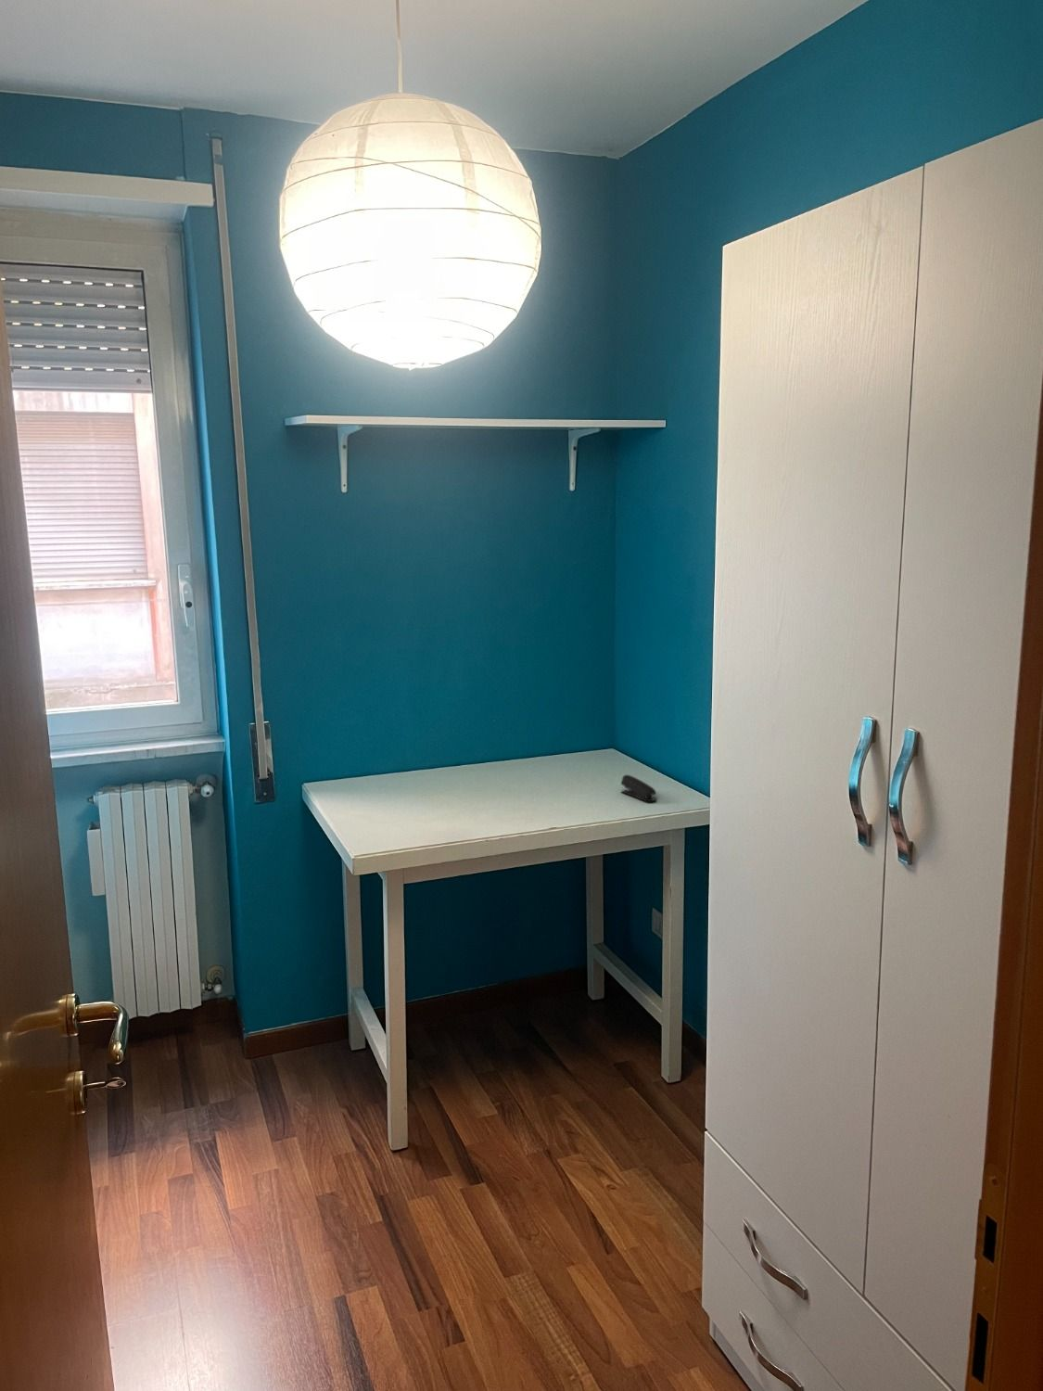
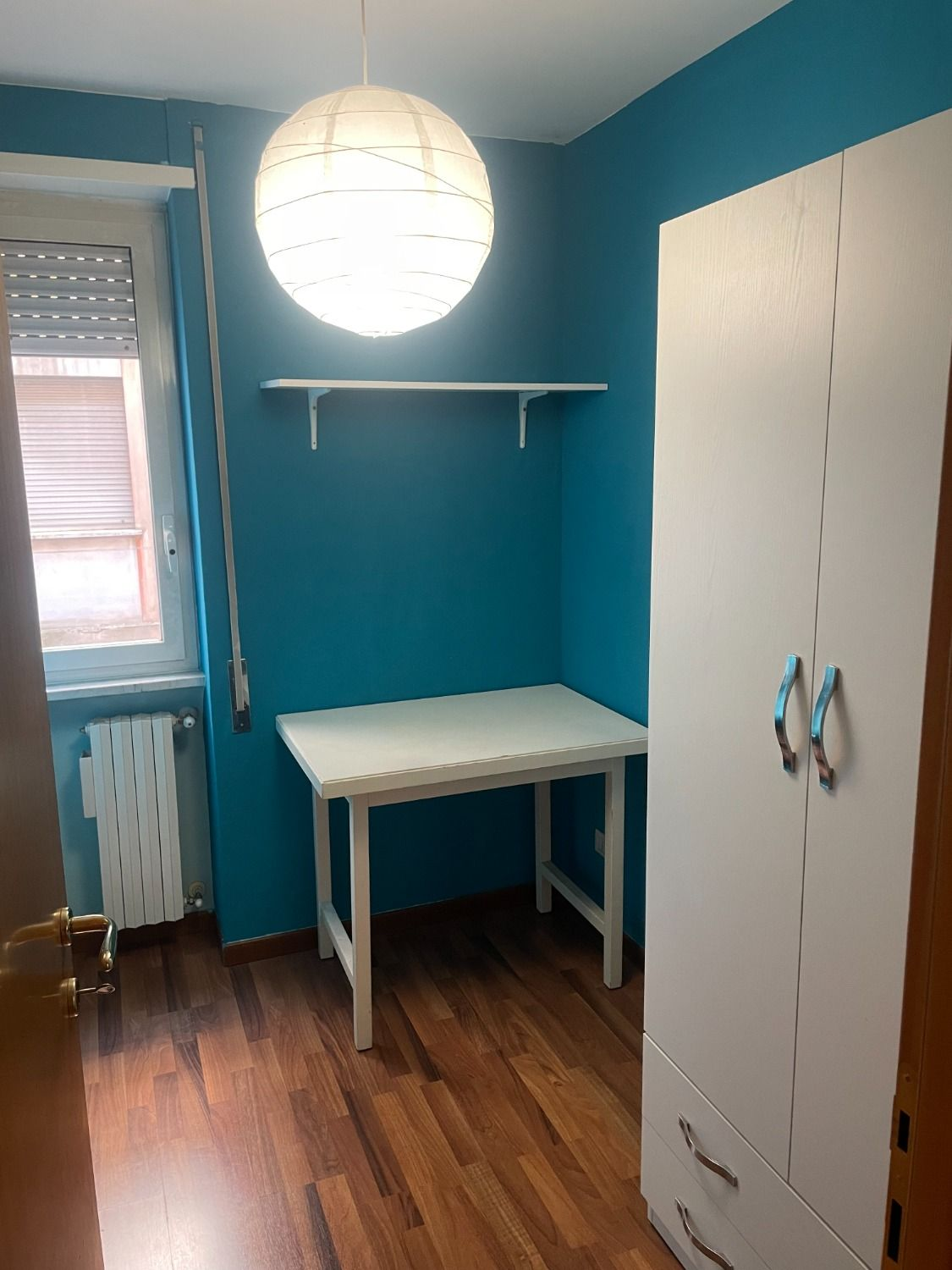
- stapler [619,774,657,802]
